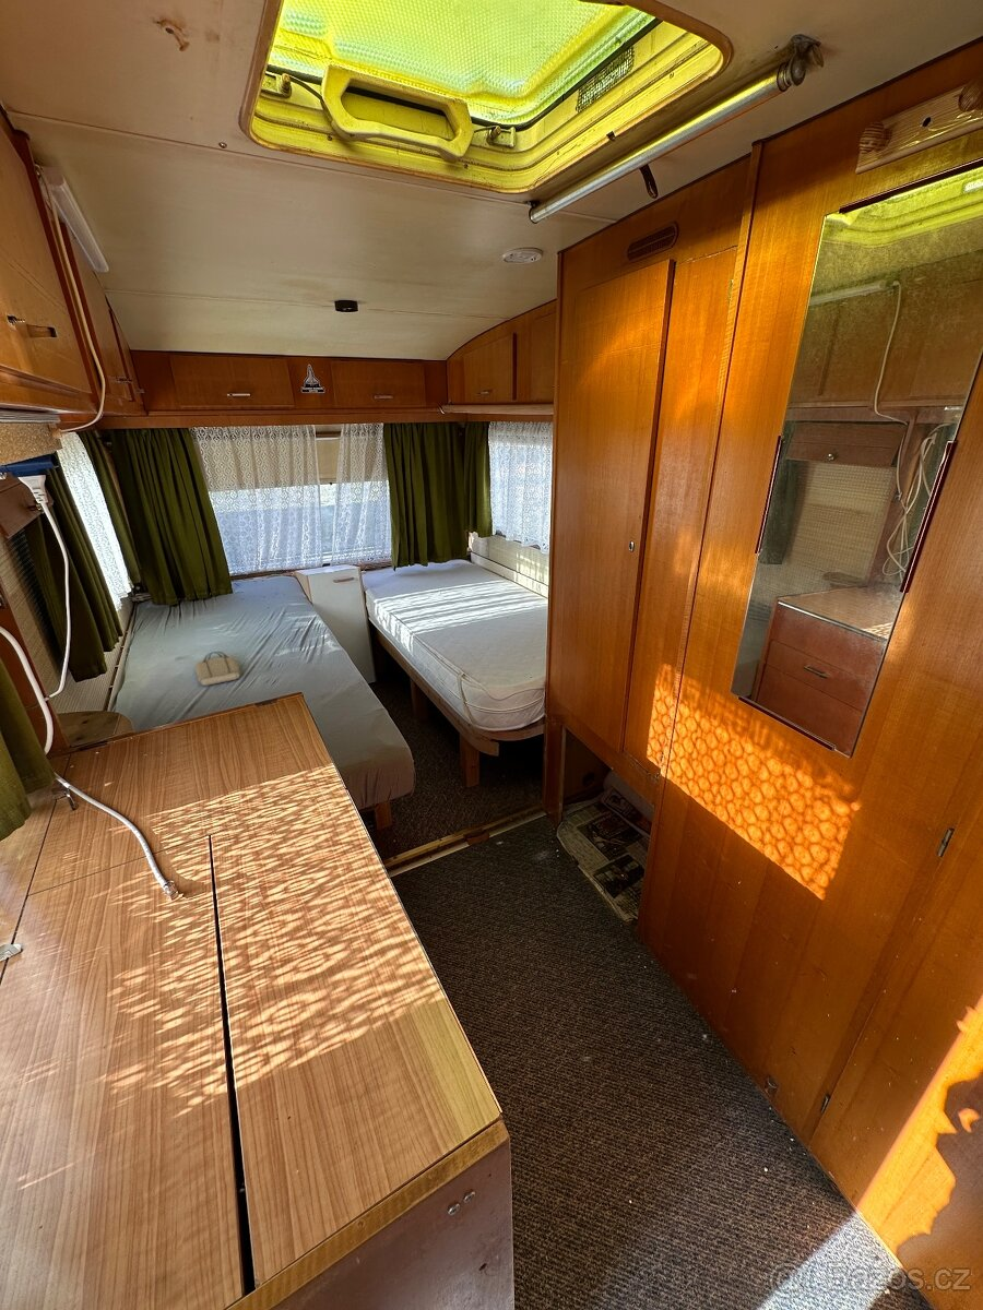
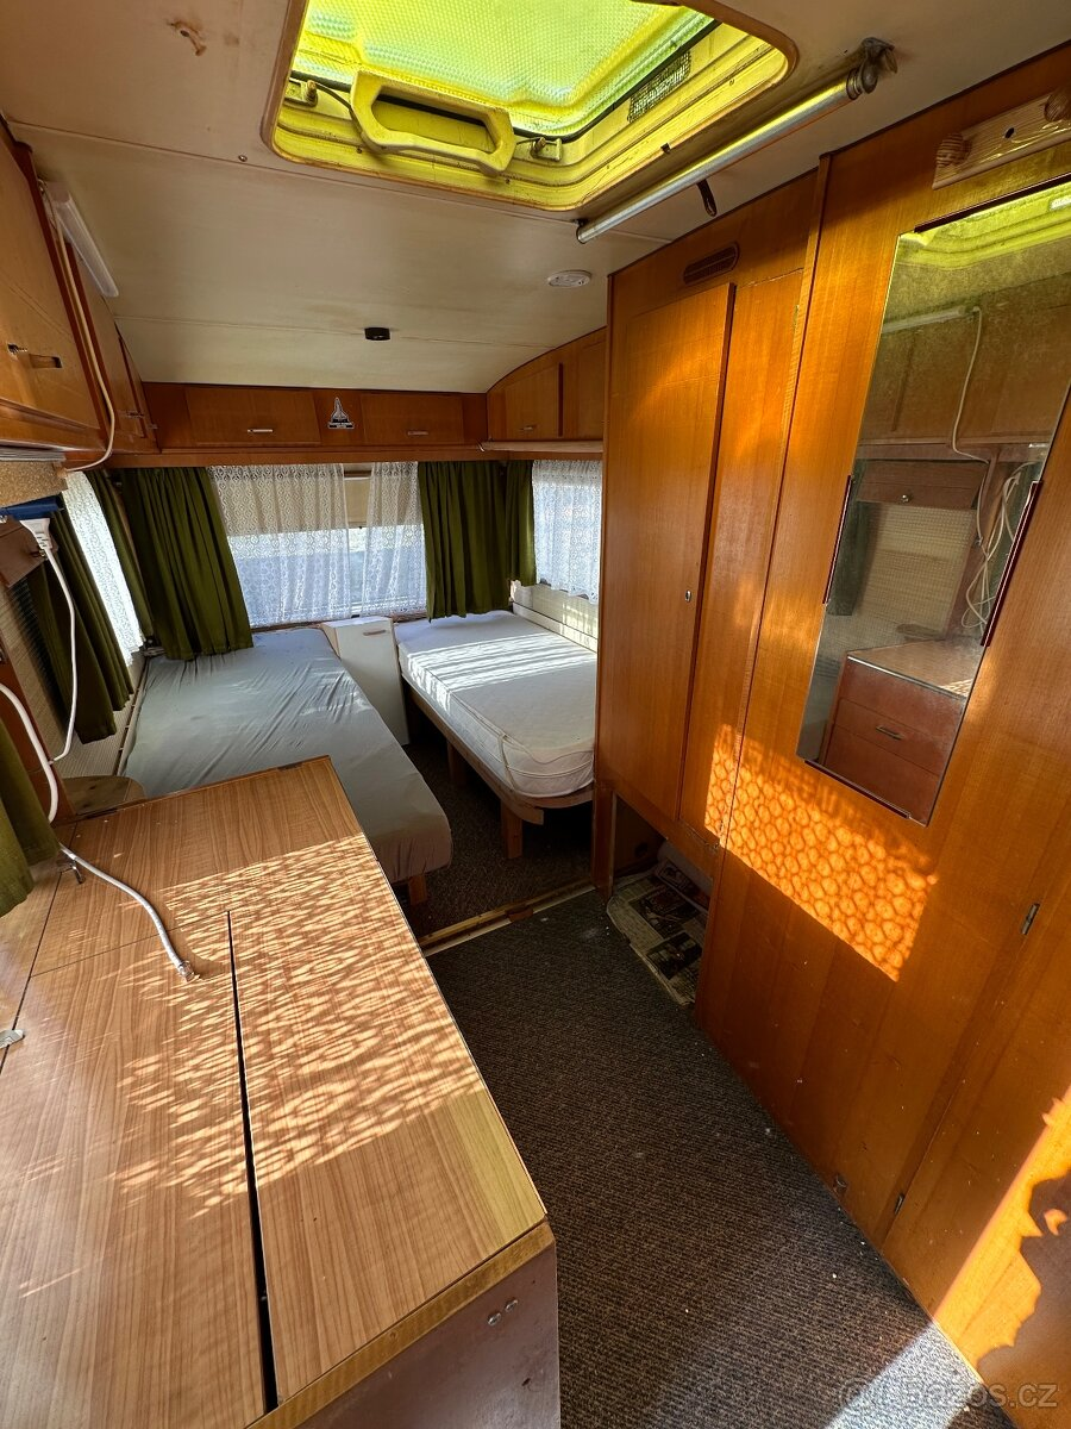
- tote bag [194,651,241,687]
